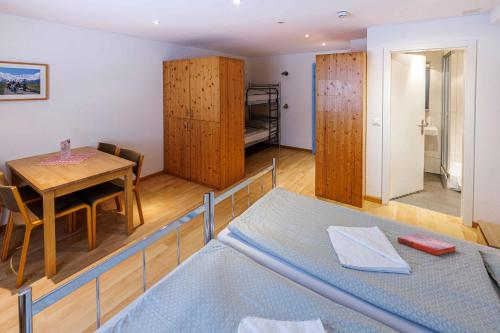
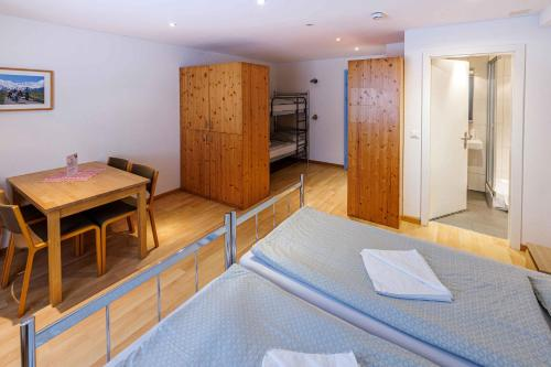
- hardback book [397,233,457,257]
